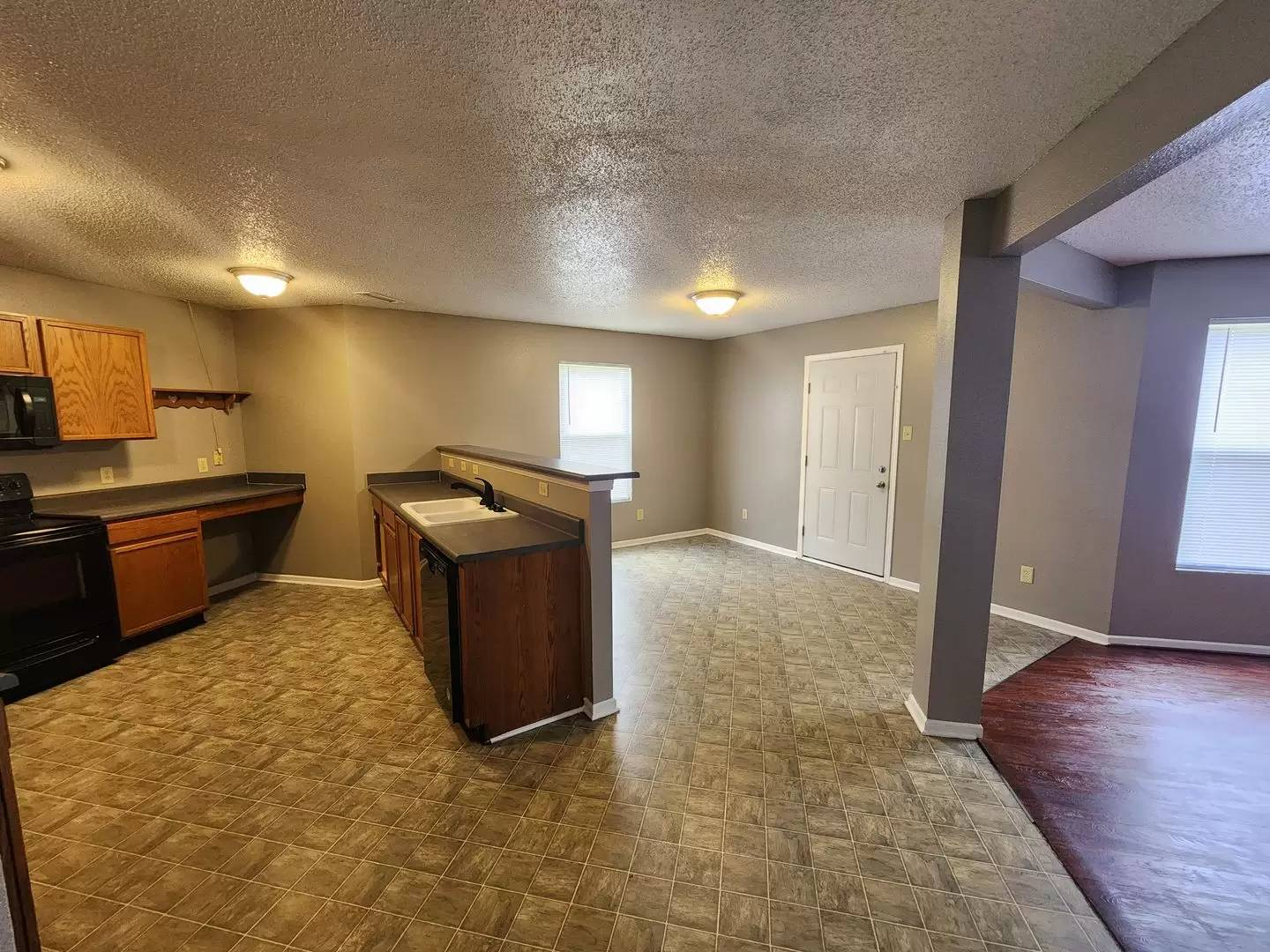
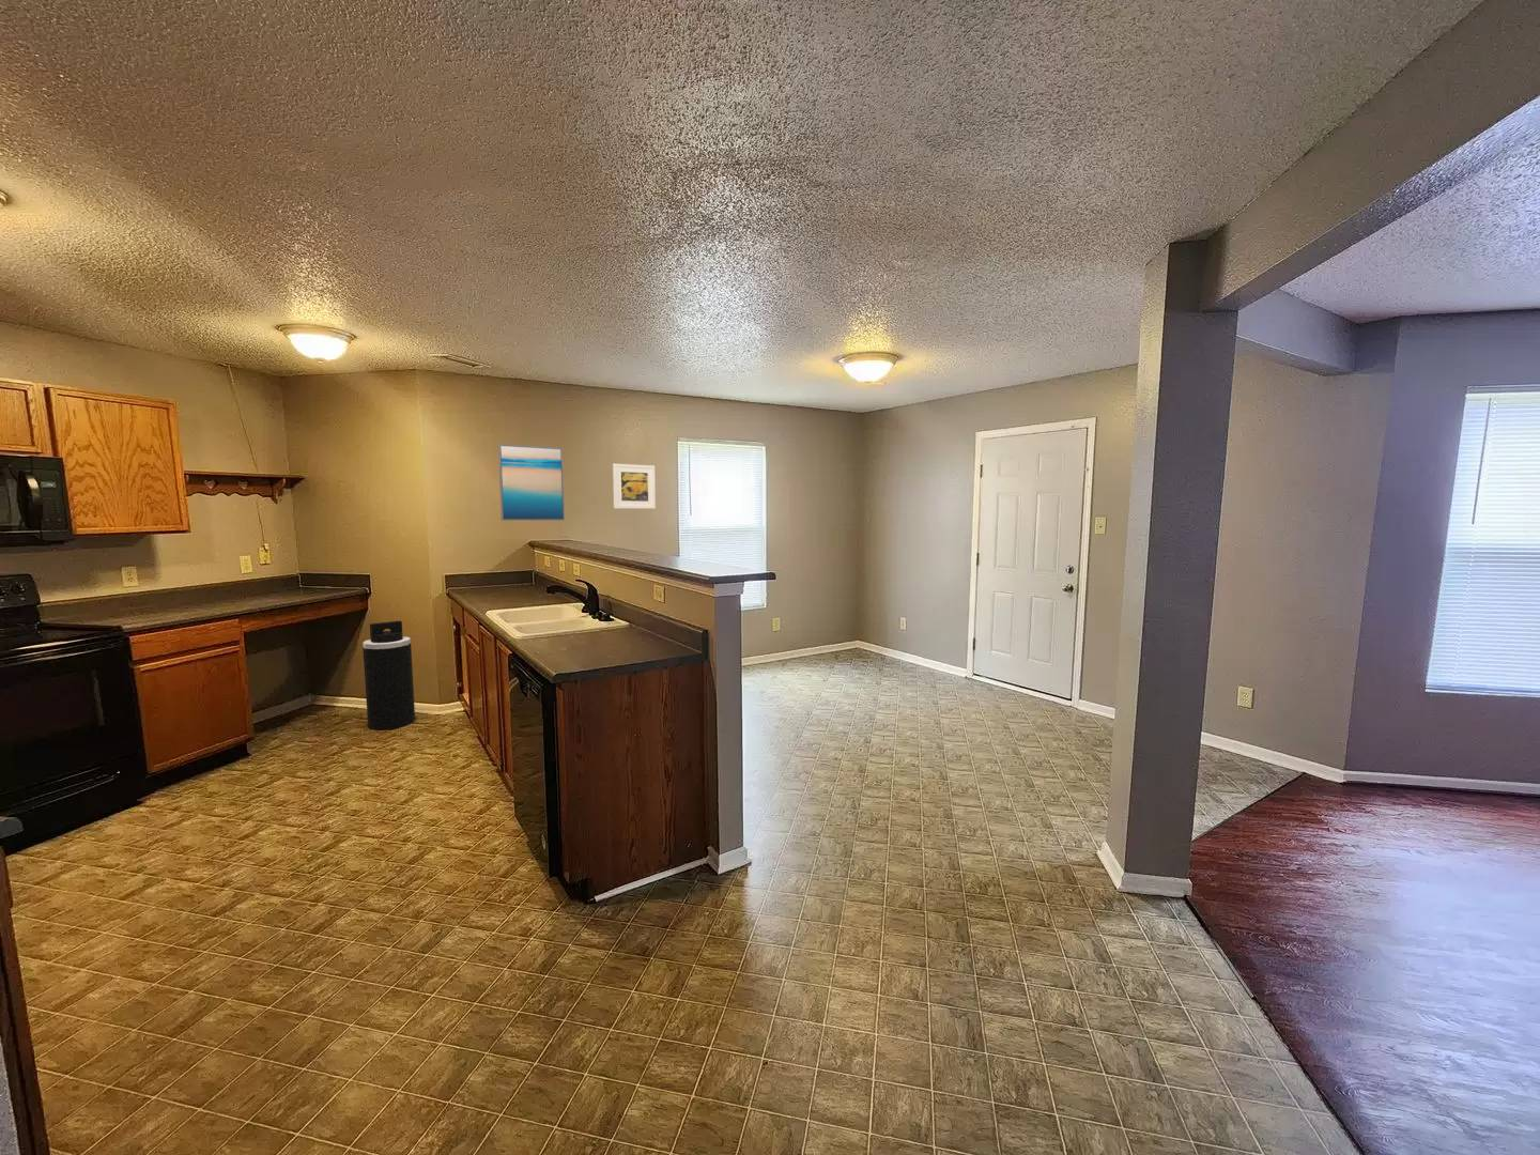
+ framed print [611,463,657,510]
+ wall art [497,443,566,522]
+ trash can [361,620,416,732]
